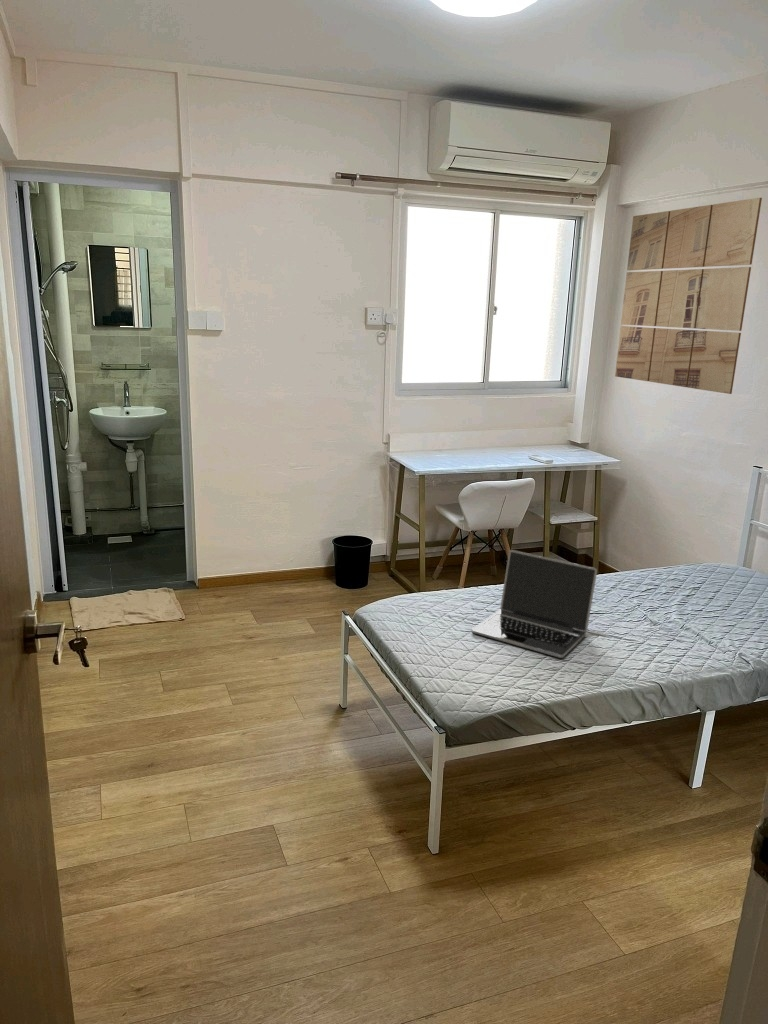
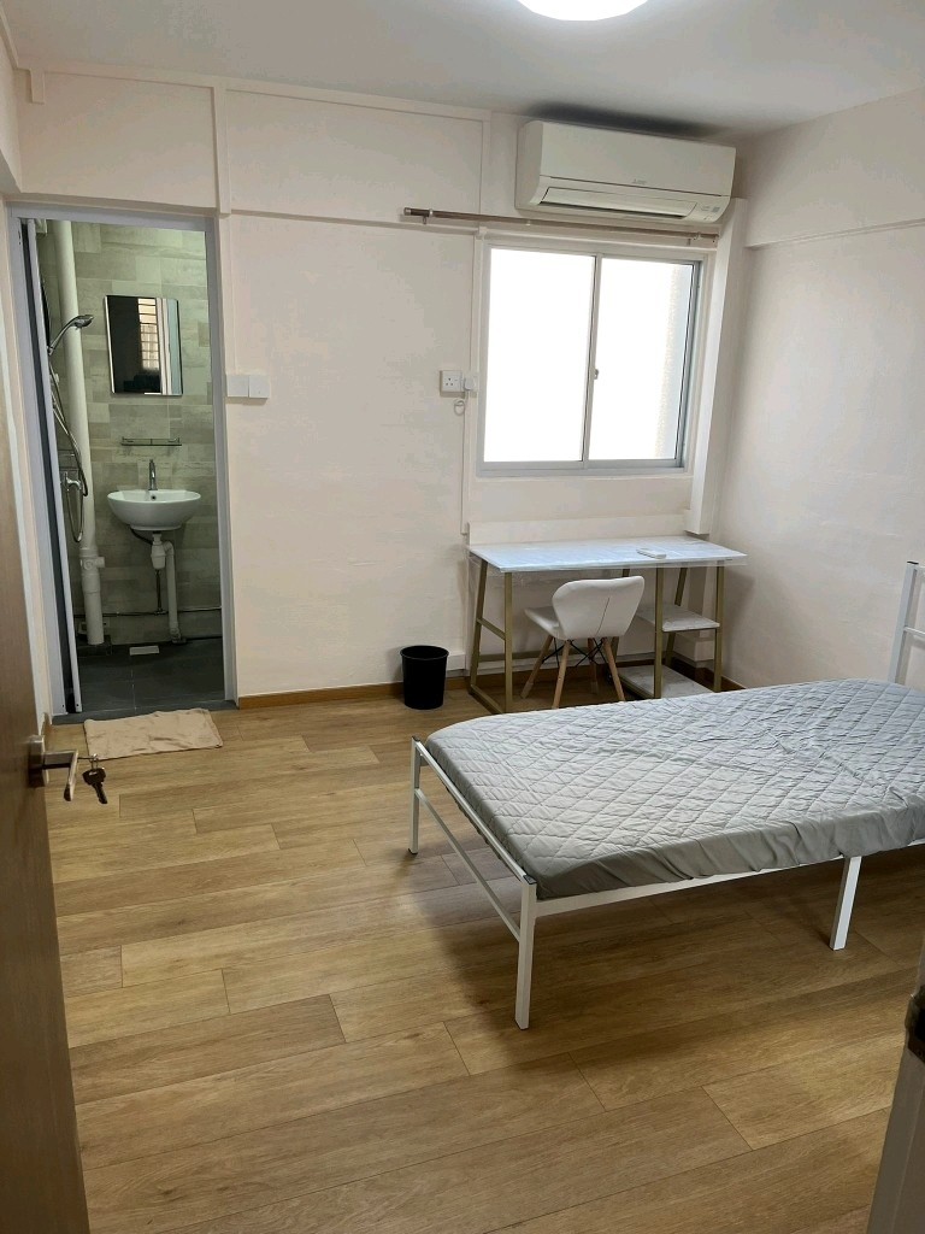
- wall art [614,197,763,395]
- laptop [471,549,598,659]
